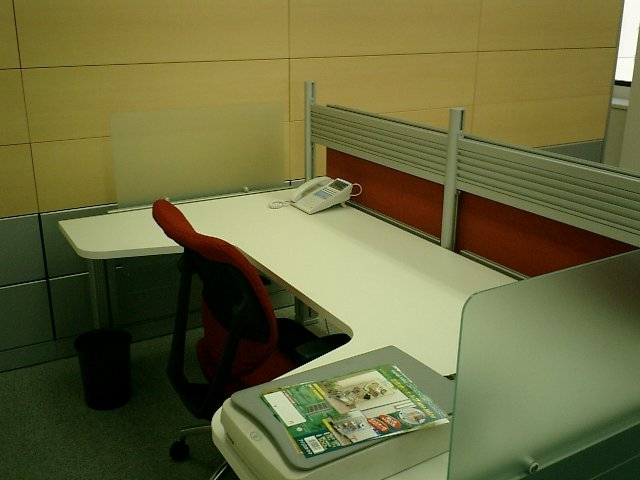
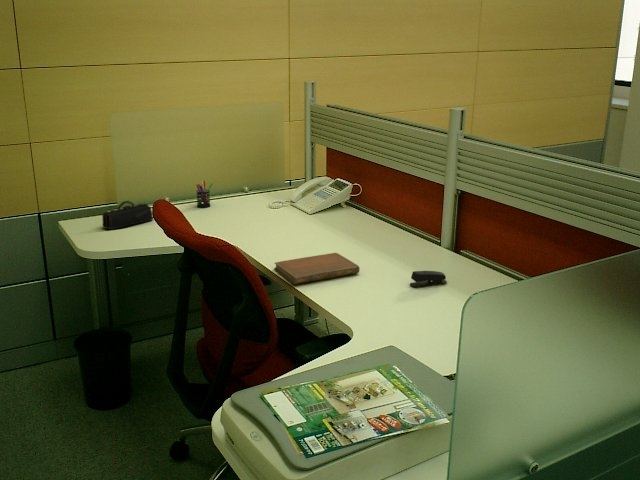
+ pencil case [101,200,154,231]
+ notebook [273,252,361,285]
+ stapler [409,270,448,288]
+ pen holder [195,180,214,209]
